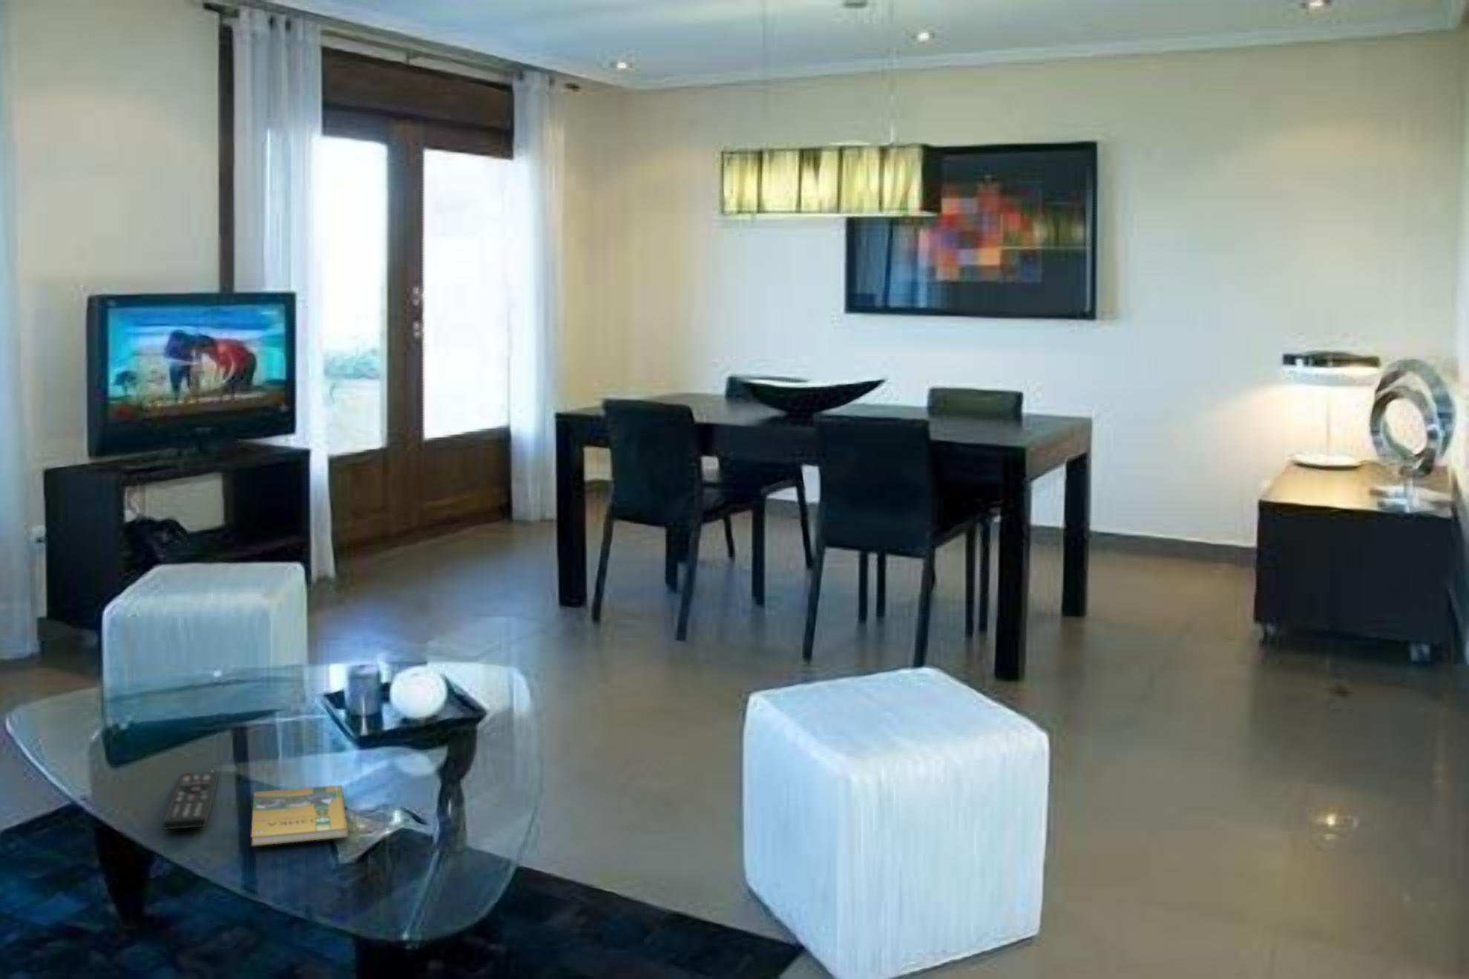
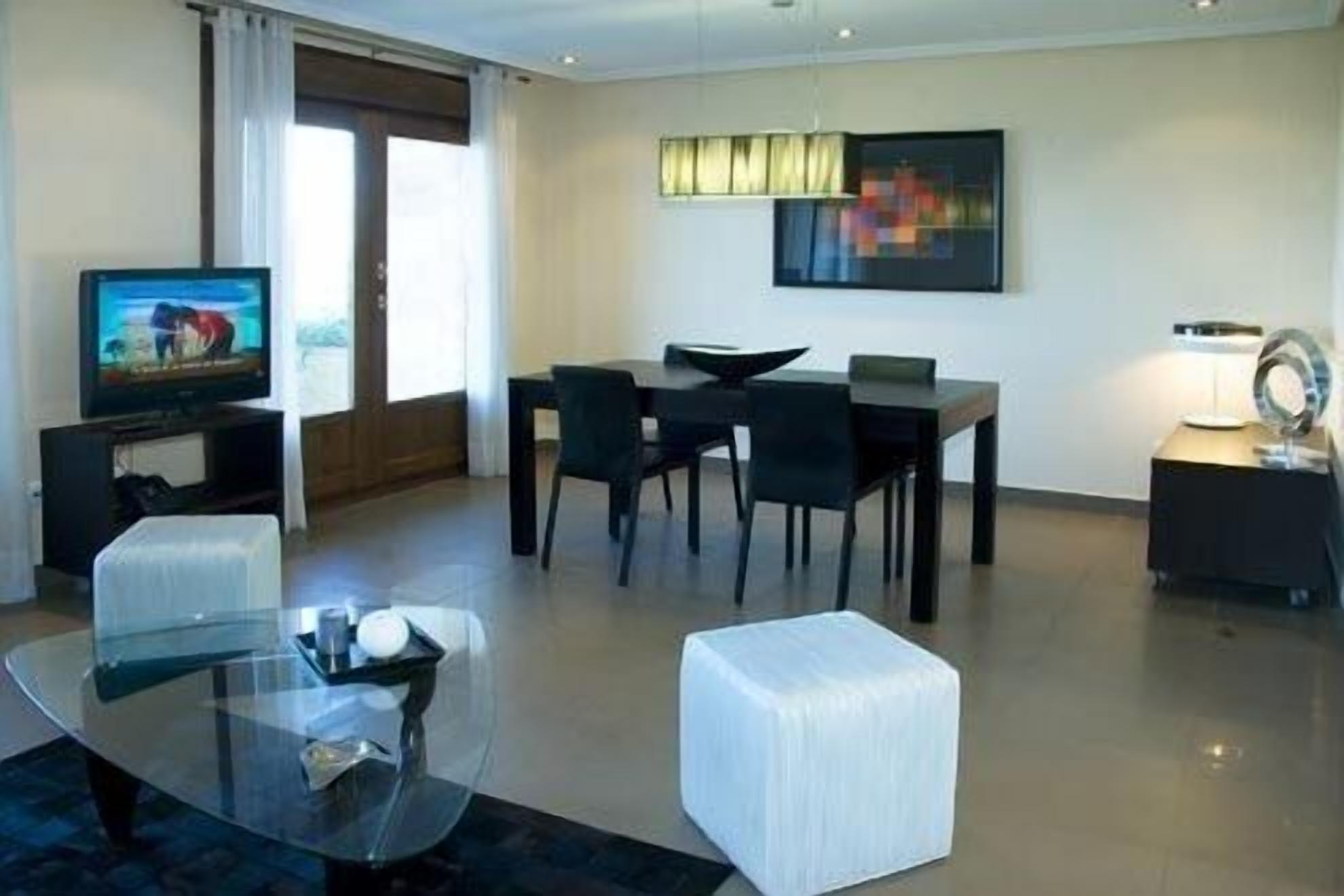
- remote control [162,770,221,830]
- booklet [250,783,349,847]
